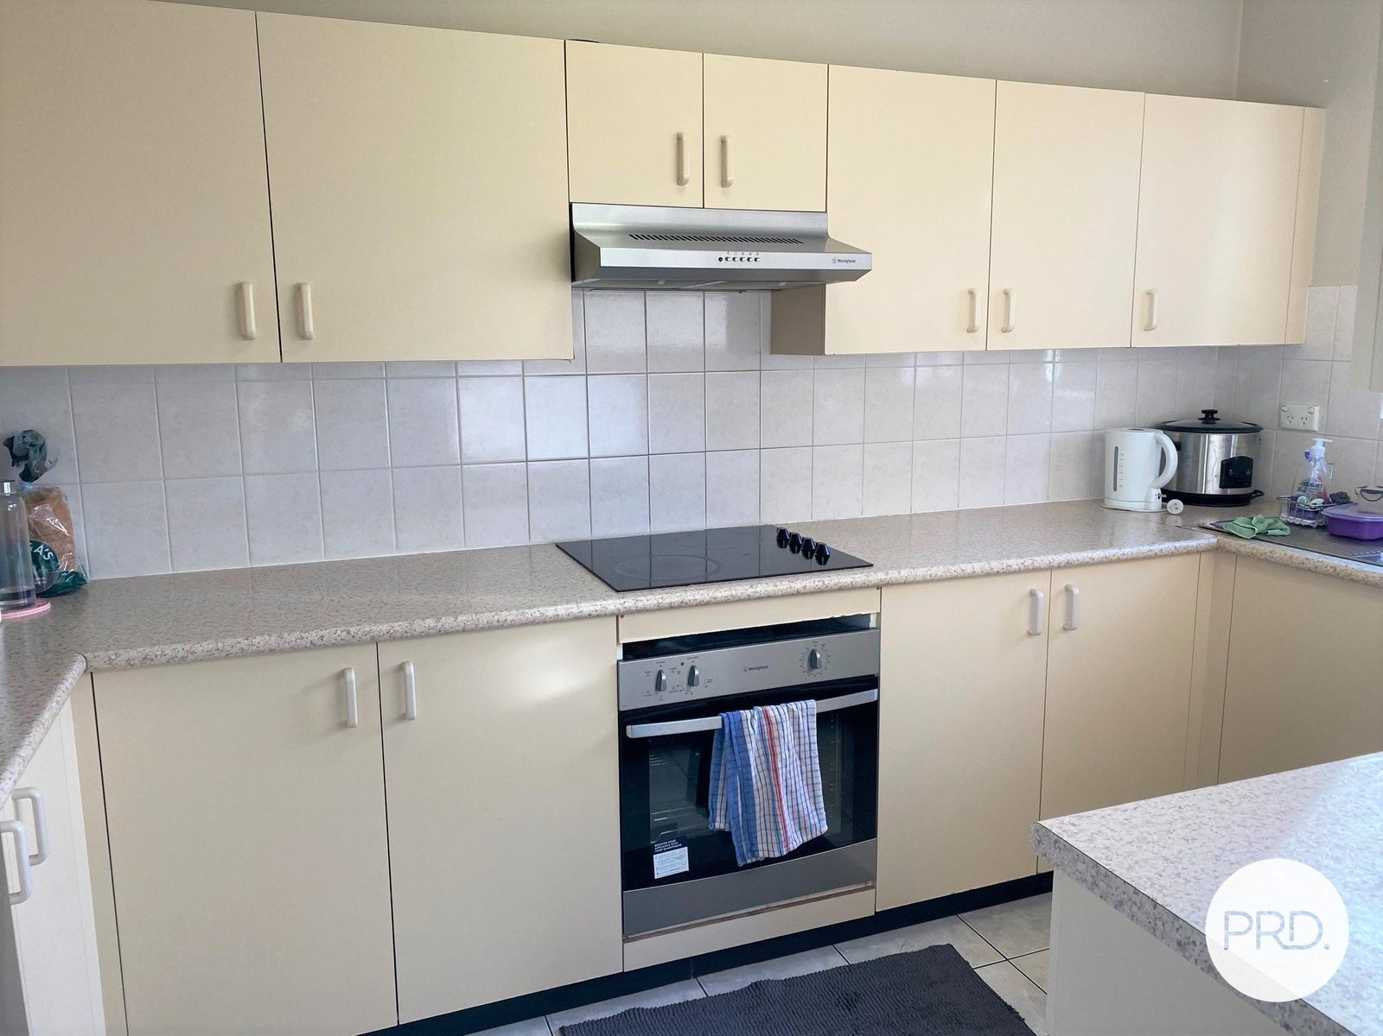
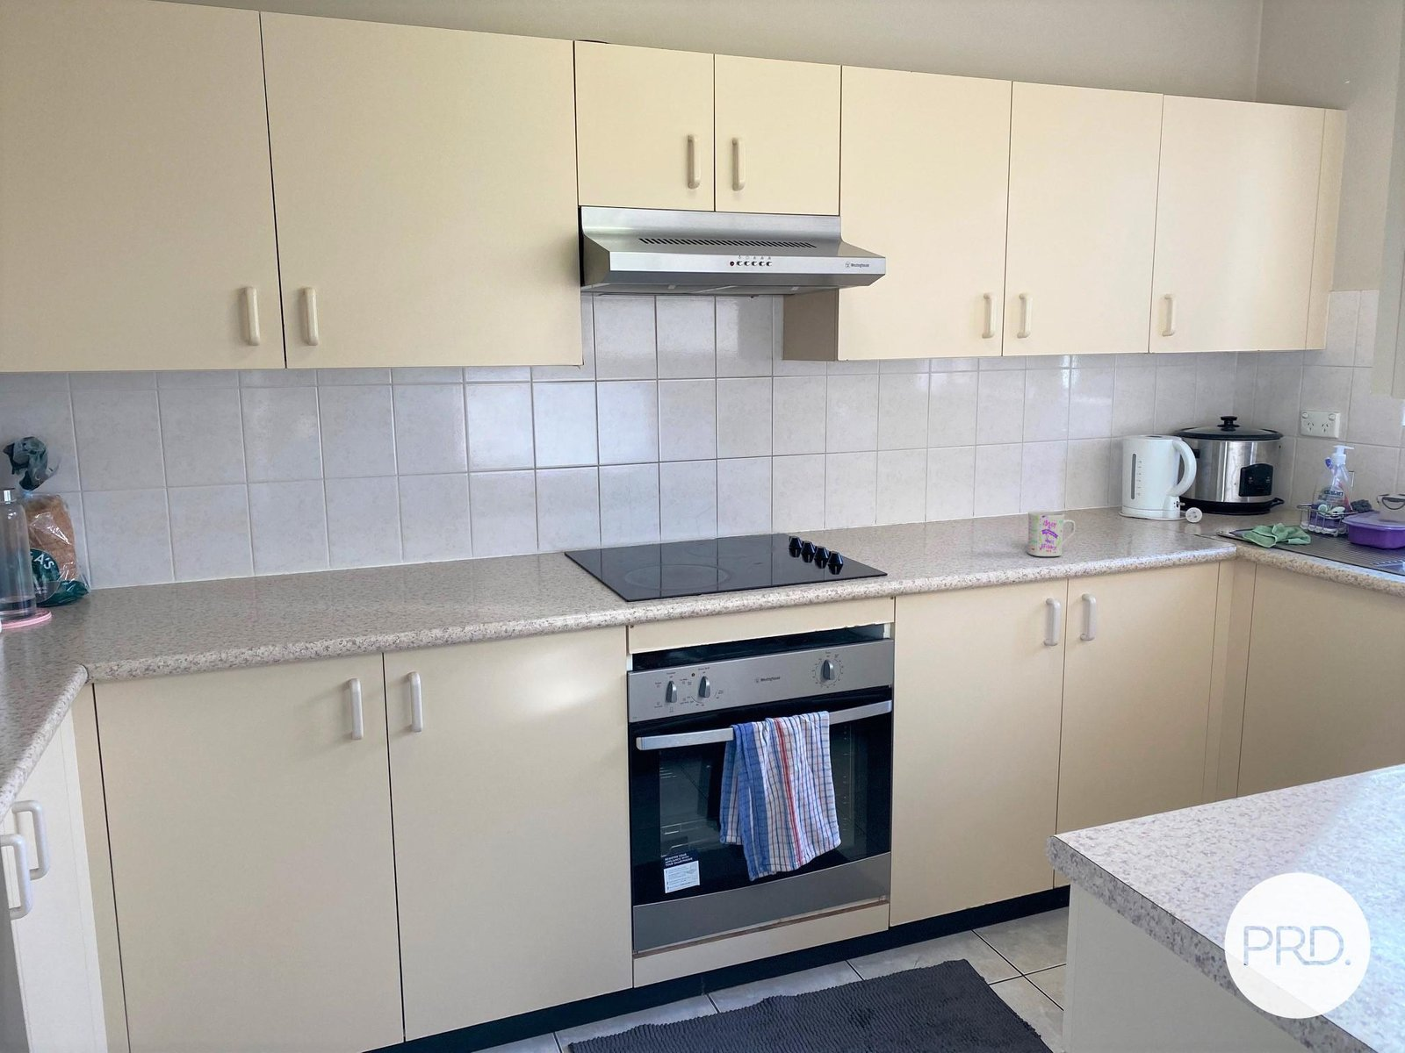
+ mug [1027,510,1075,557]
